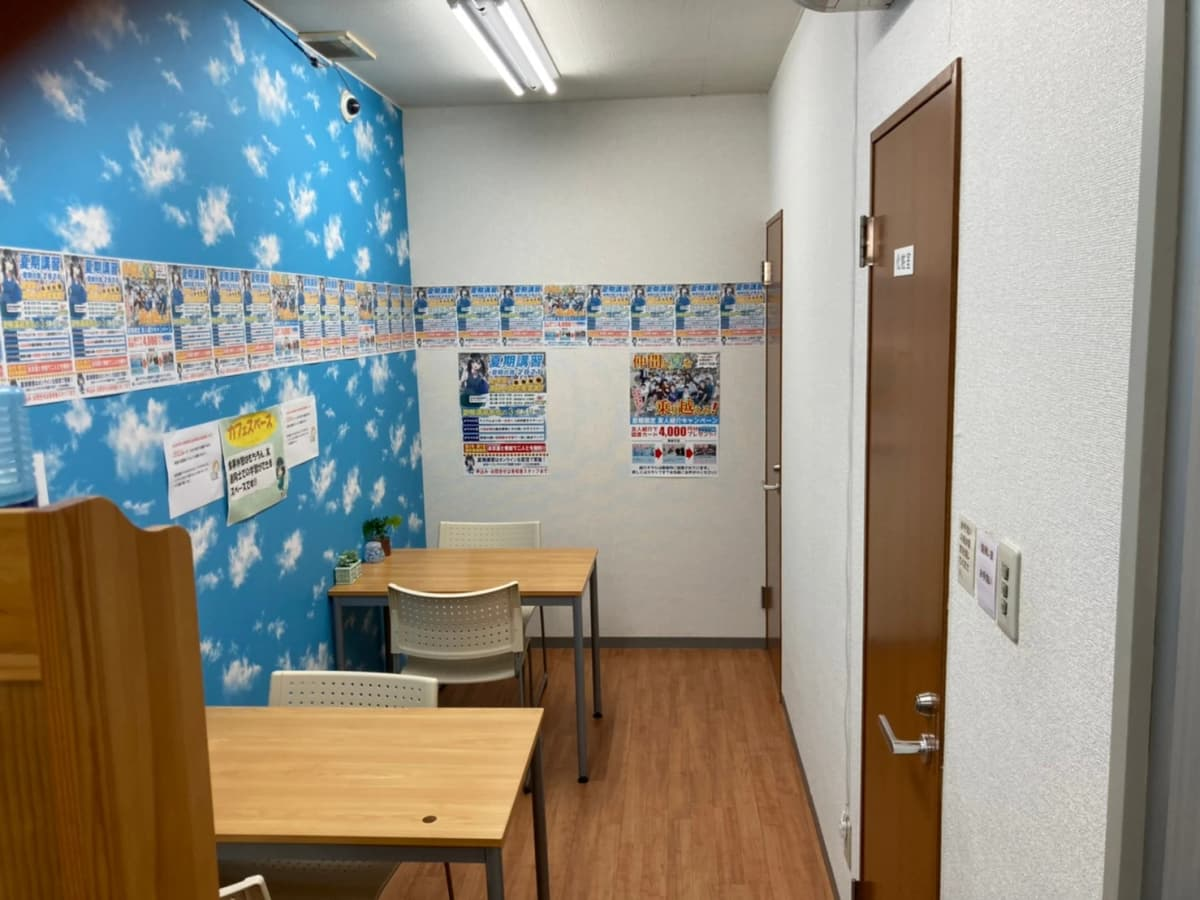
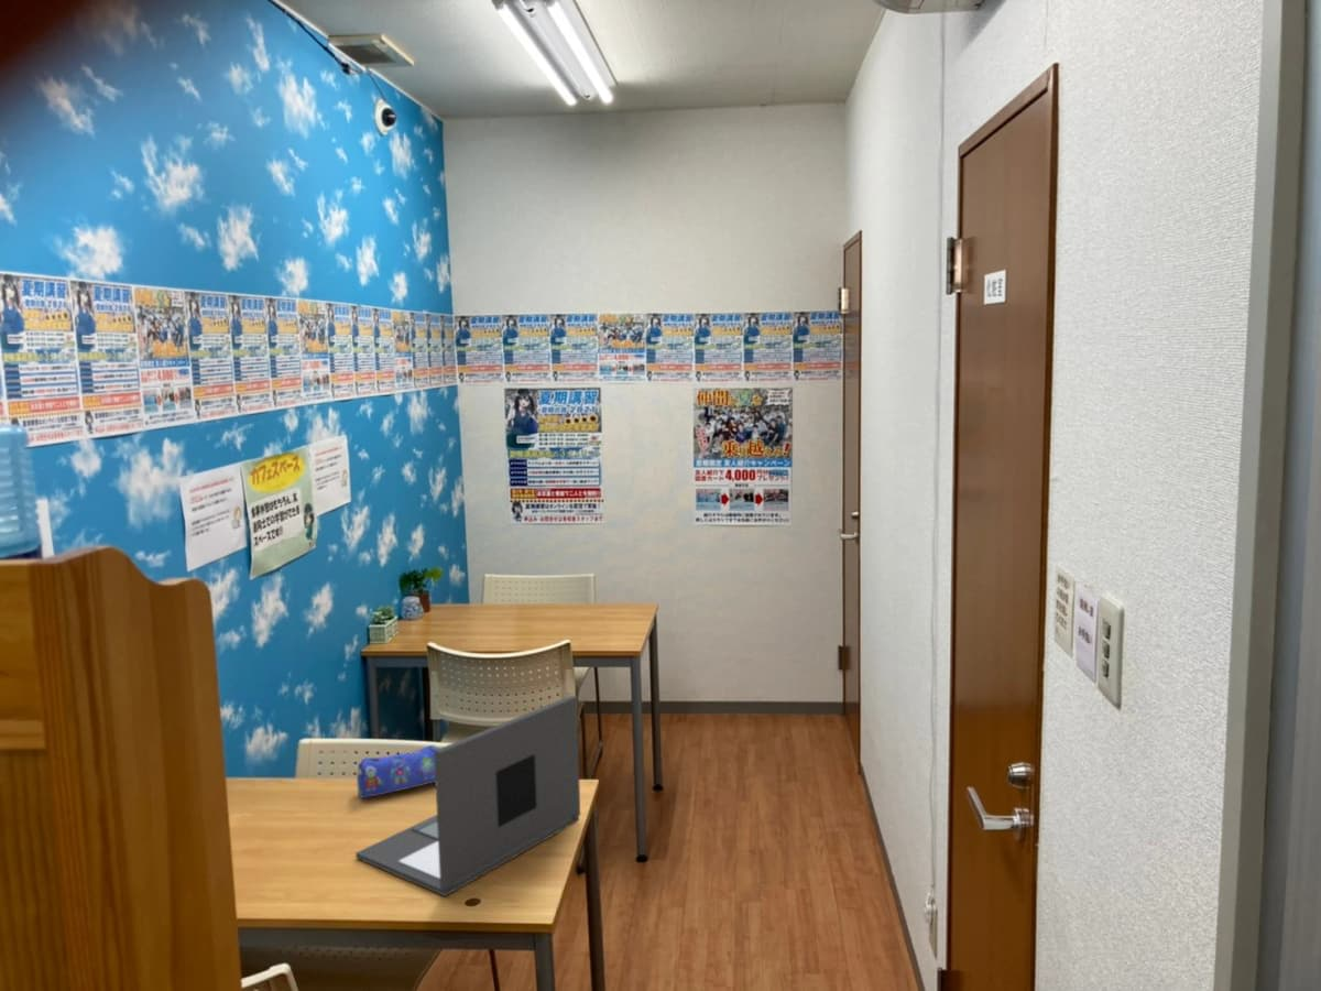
+ pencil case [356,744,440,799]
+ laptop [354,695,581,897]
